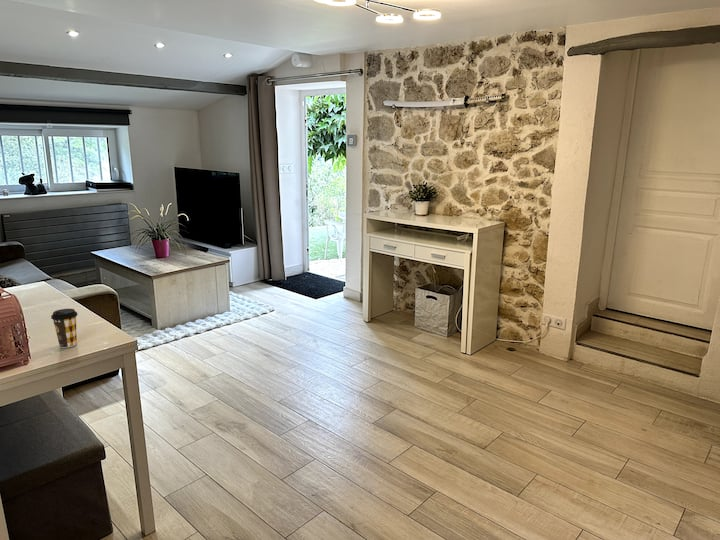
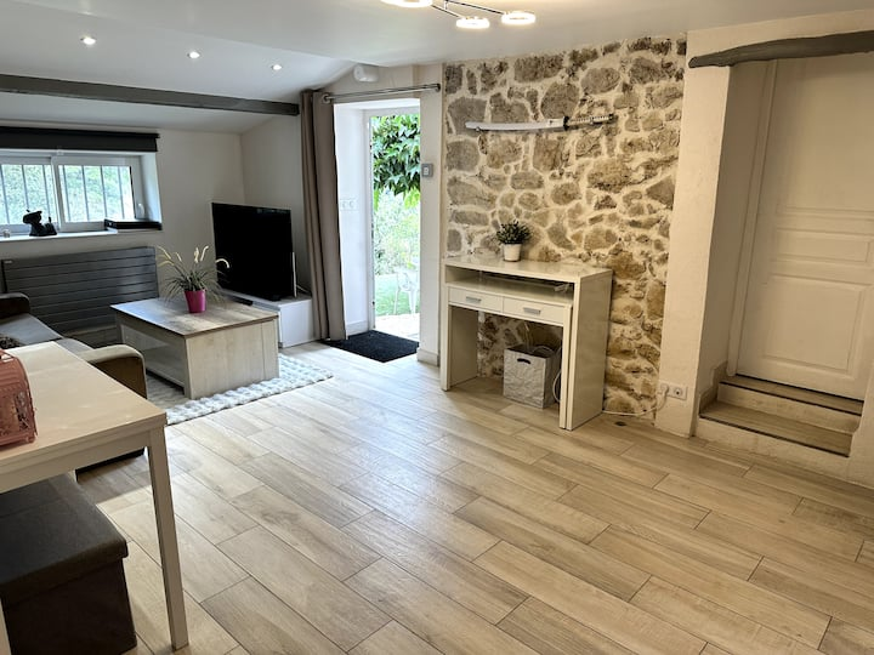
- coffee cup [50,308,79,349]
